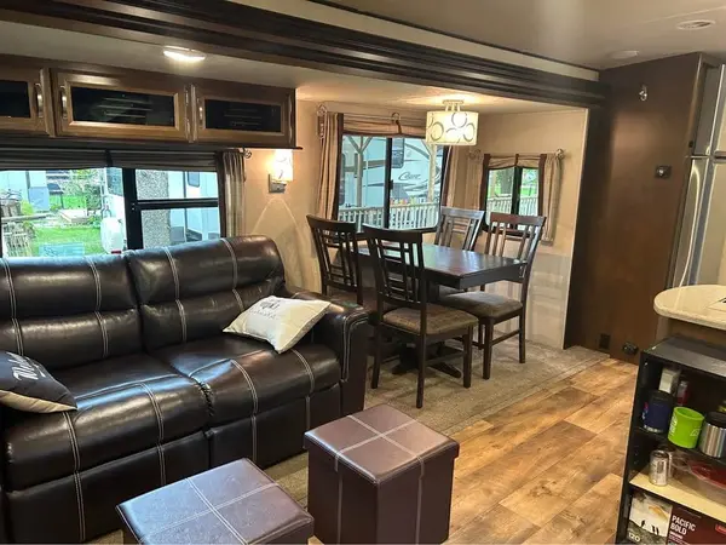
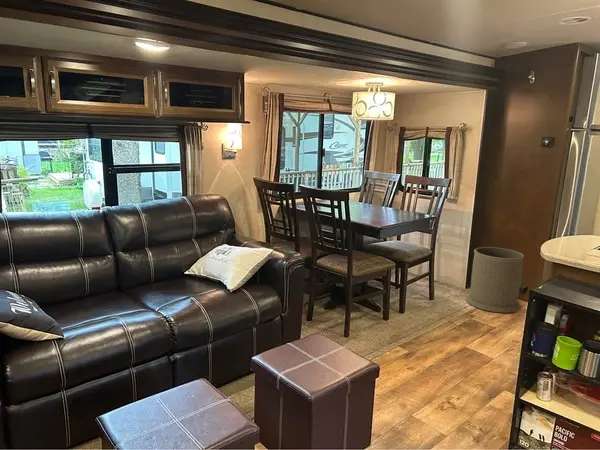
+ trash can [465,246,525,314]
